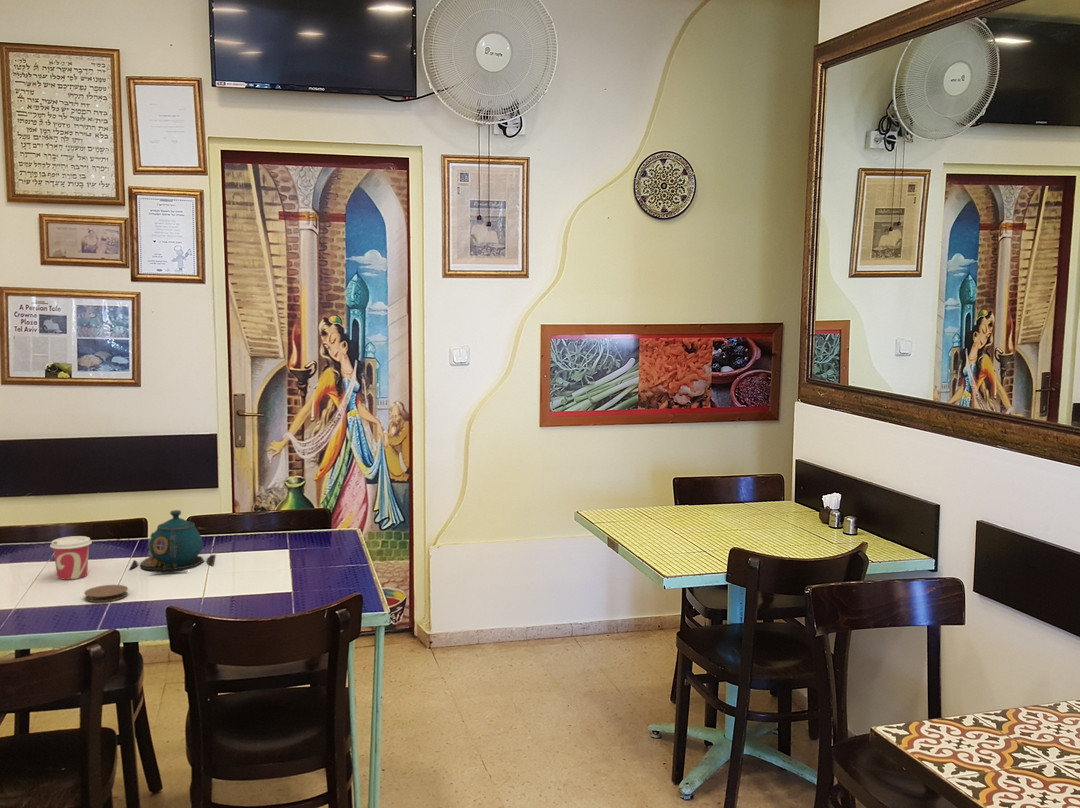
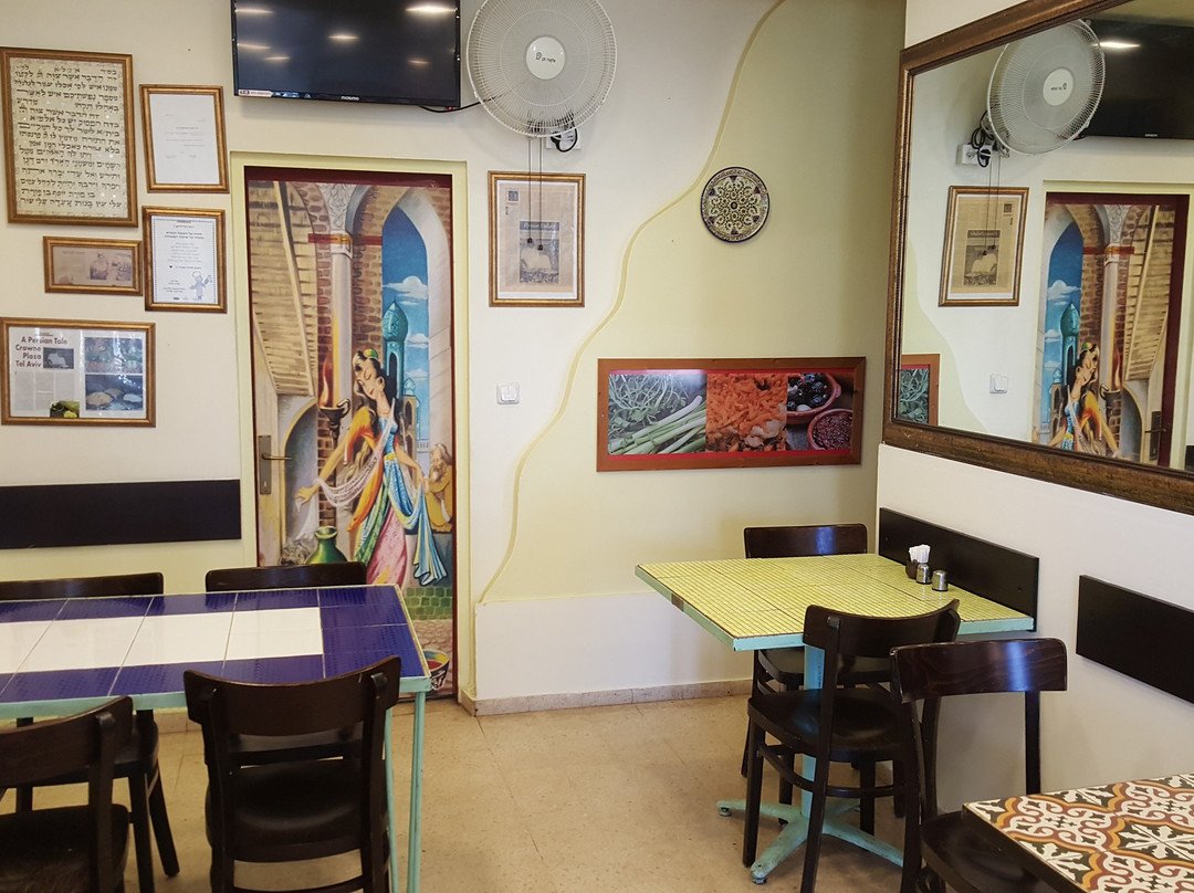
- coaster [83,584,129,603]
- teapot [128,509,217,575]
- cup [49,535,93,580]
